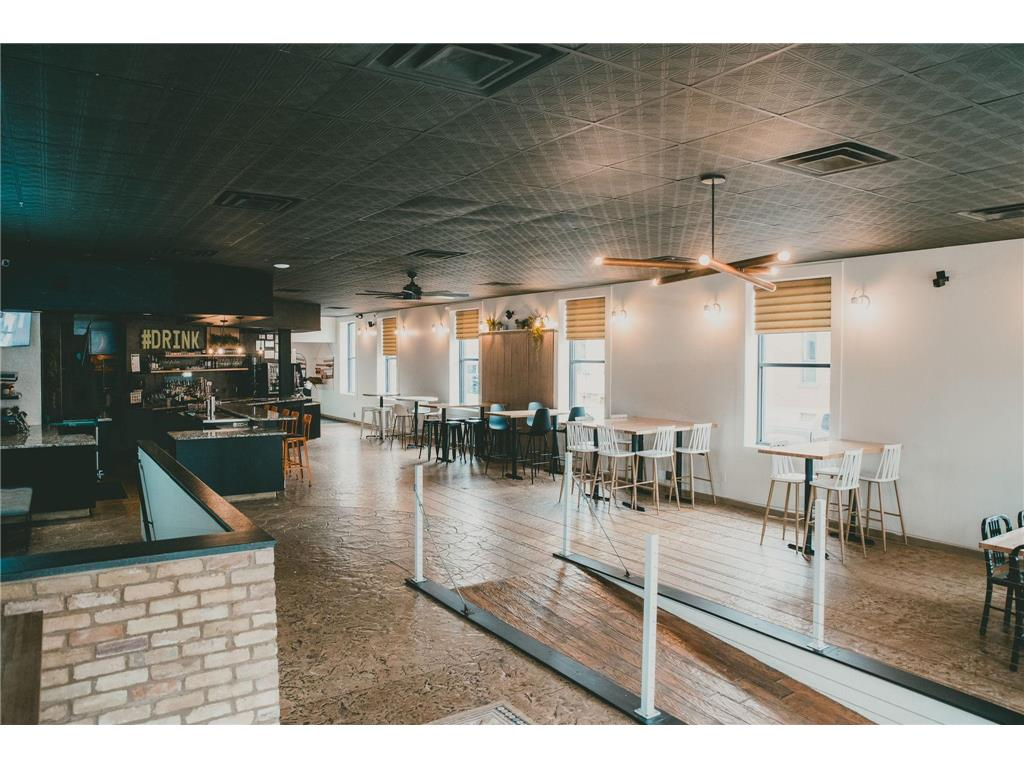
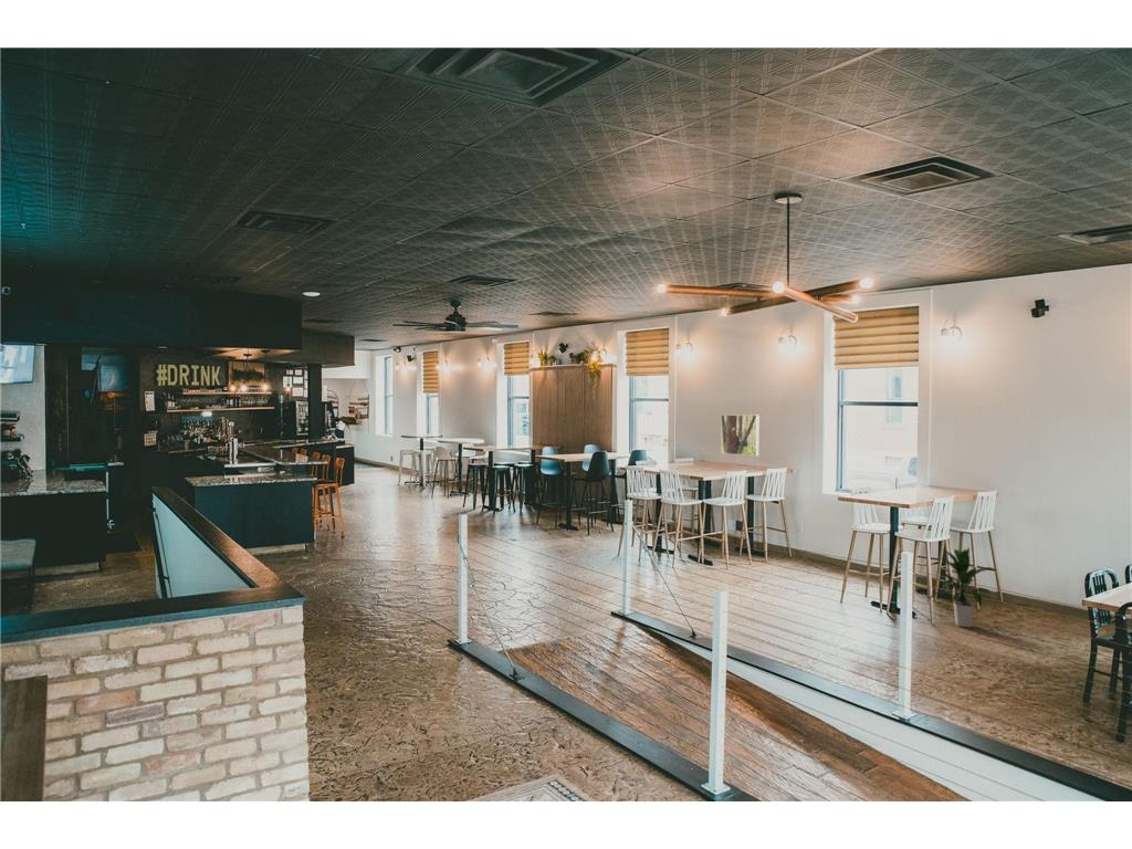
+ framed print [720,413,759,457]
+ indoor plant [924,546,997,628]
